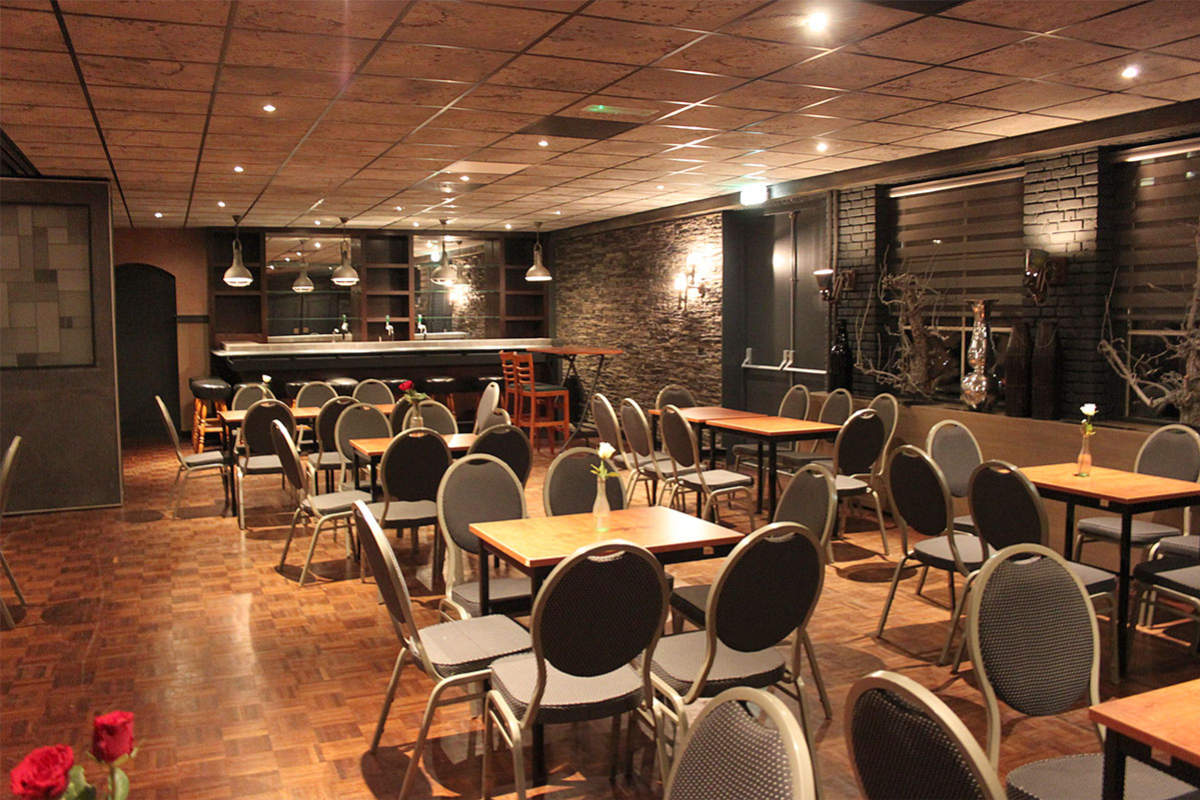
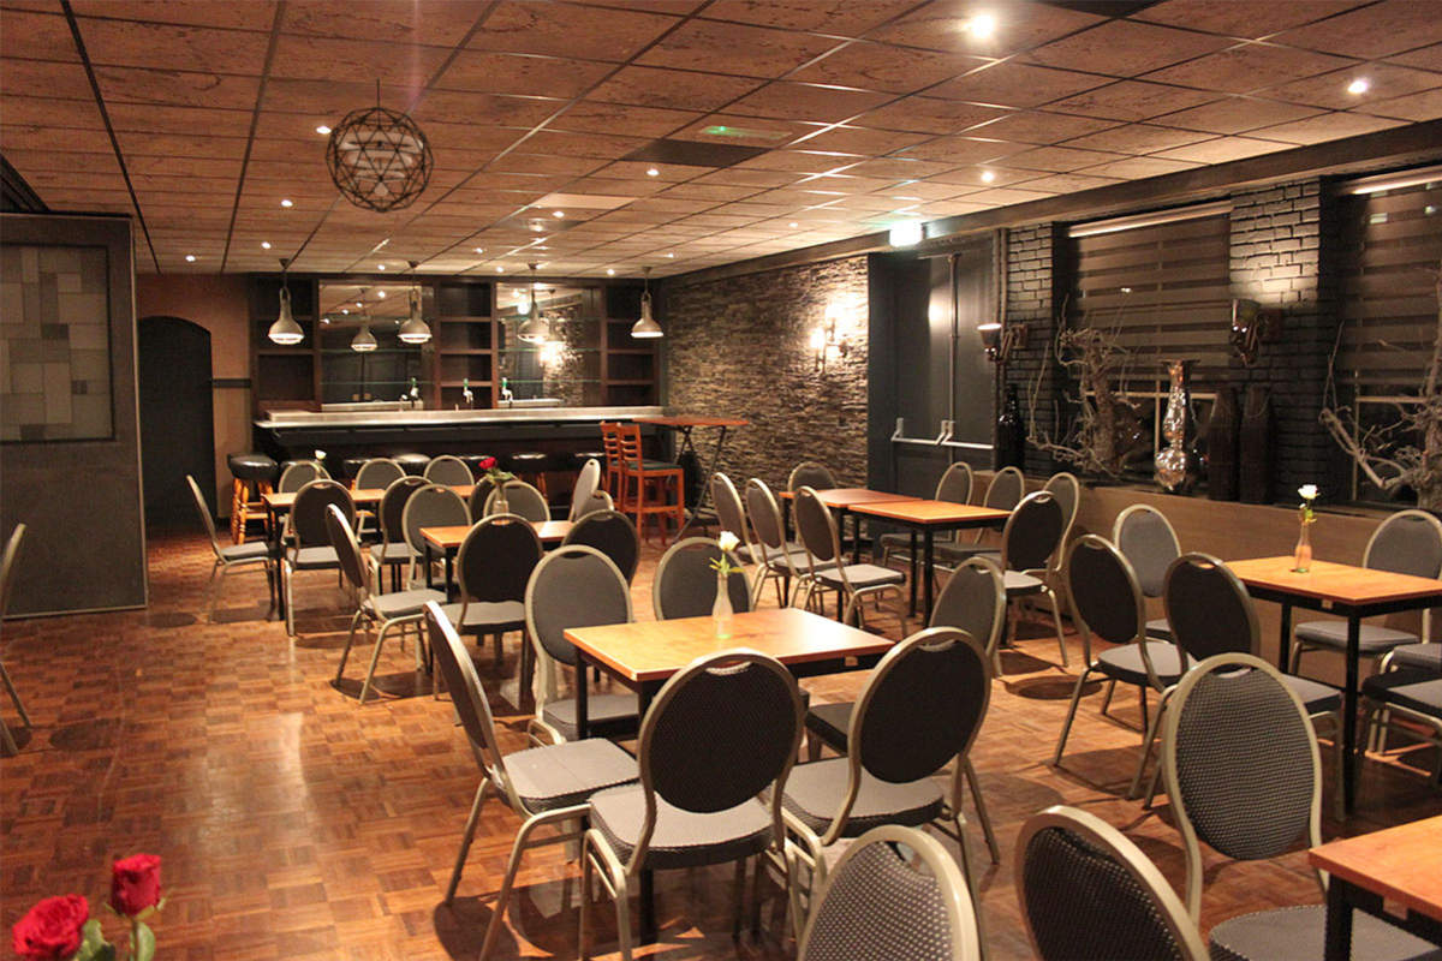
+ pendant light [324,77,435,215]
